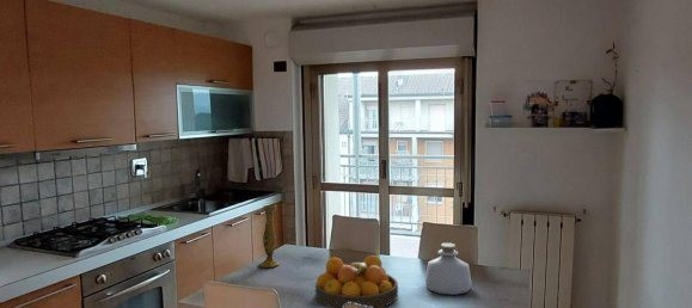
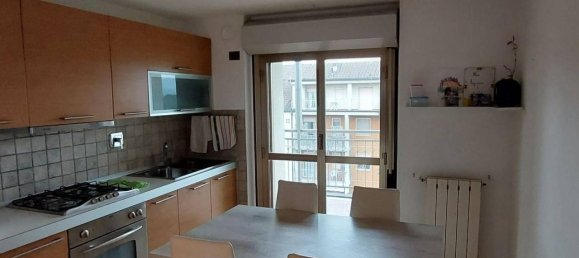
- vase [258,204,281,269]
- bottle [424,242,473,296]
- fruit bowl [314,254,399,308]
